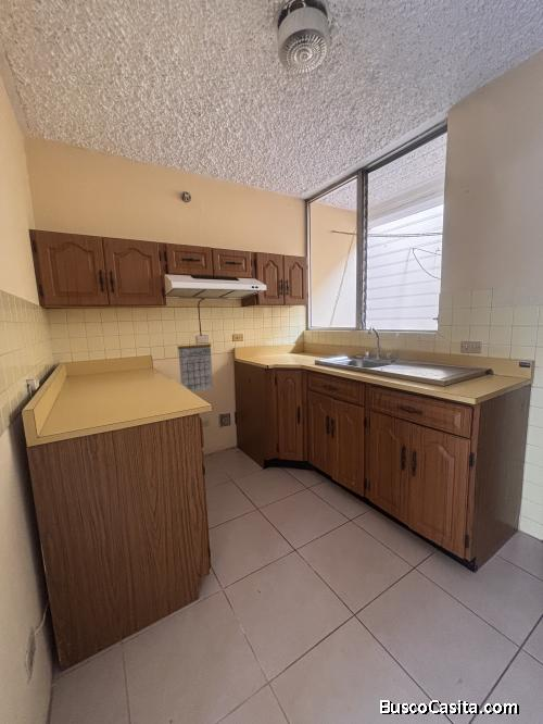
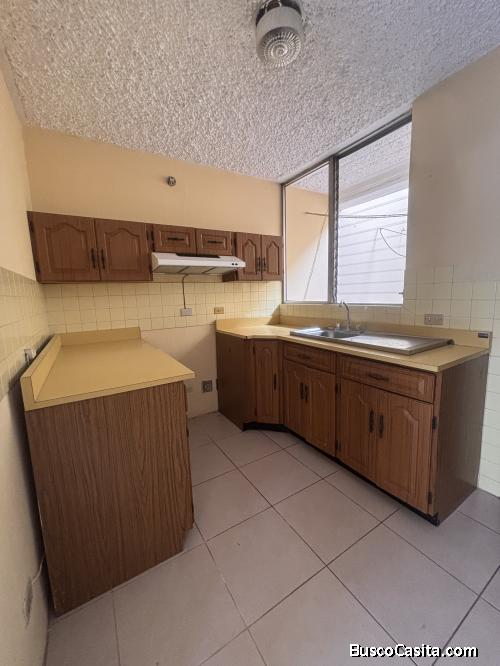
- calendar [177,334,214,392]
